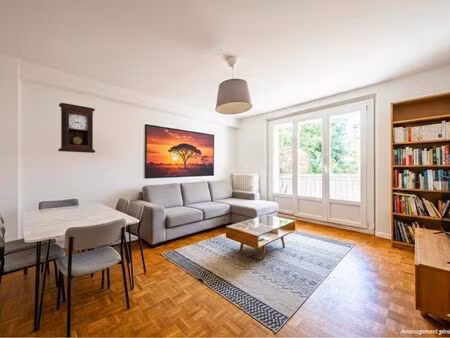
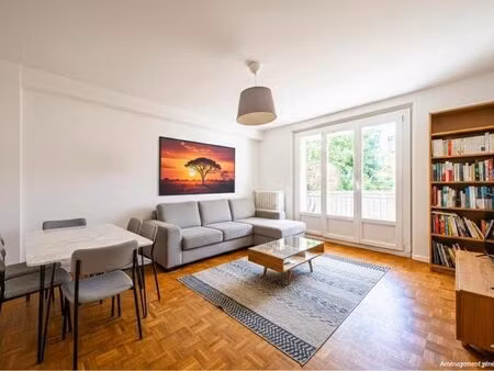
- pendulum clock [57,102,96,154]
